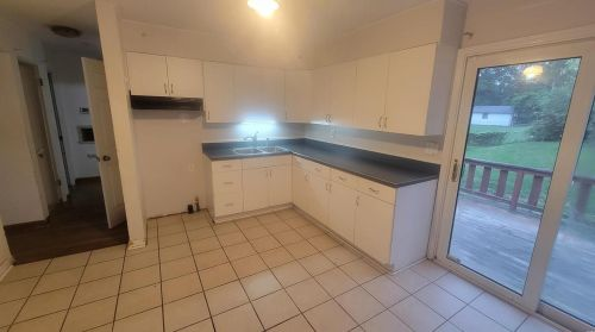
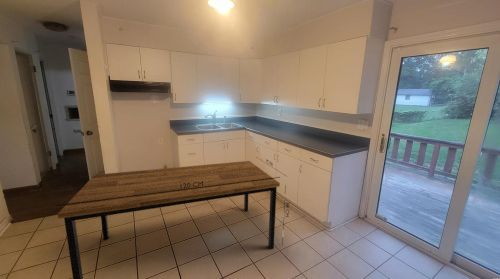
+ dining table [56,157,290,279]
